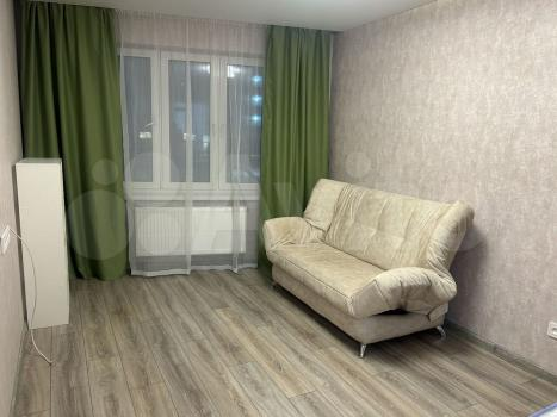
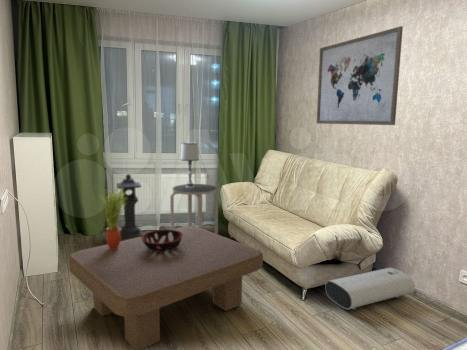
+ side table [169,183,219,234]
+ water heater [324,267,416,310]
+ stone lantern [115,173,143,241]
+ wall art [316,25,404,126]
+ table lamp [180,141,200,188]
+ coffee table [68,226,264,350]
+ potted plant [98,188,128,250]
+ decorative bowl [141,229,183,253]
